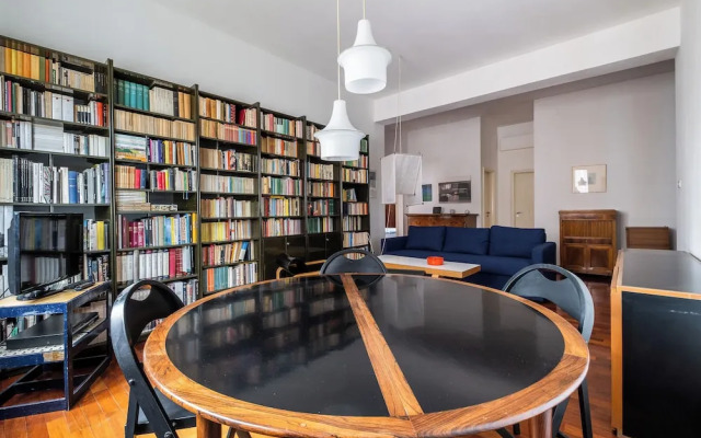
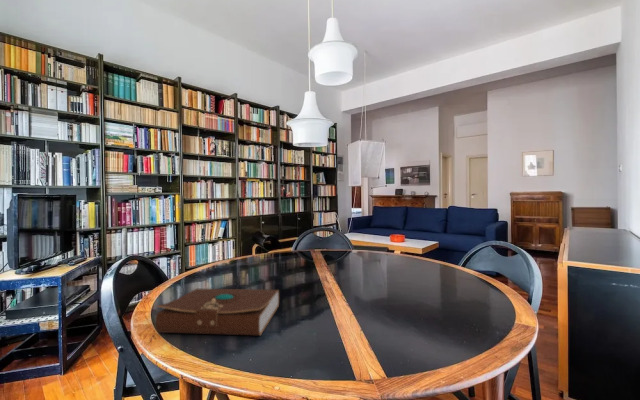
+ book [155,288,280,336]
